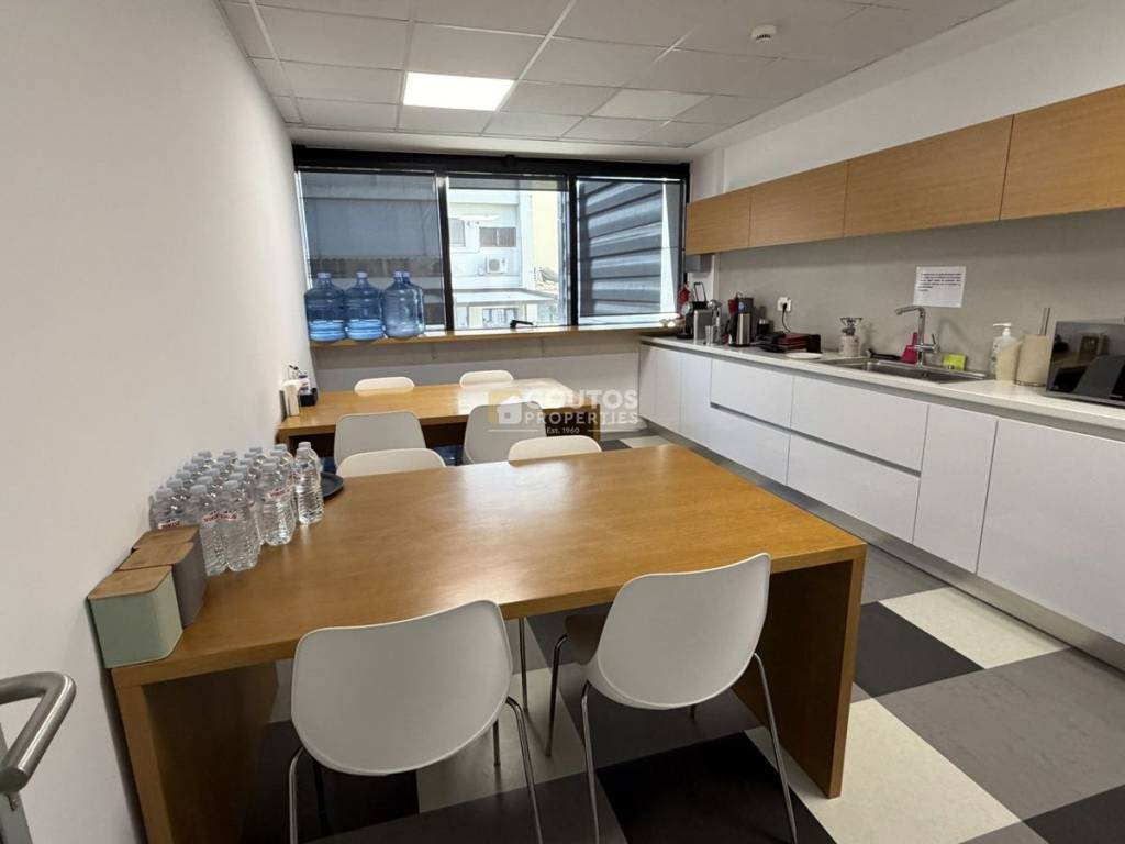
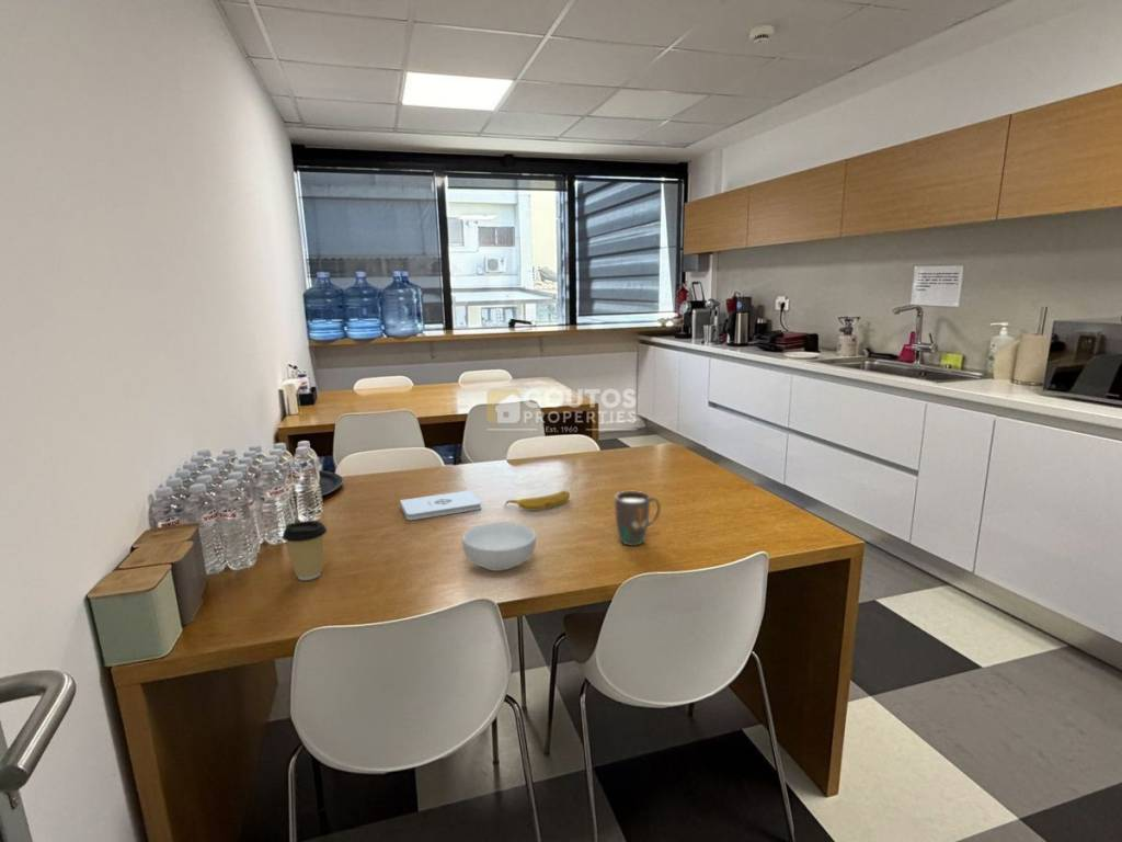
+ cereal bowl [461,521,537,572]
+ mug [614,490,662,547]
+ fruit [502,490,571,511]
+ notepad [399,489,482,521]
+ coffee cup [282,520,328,581]
